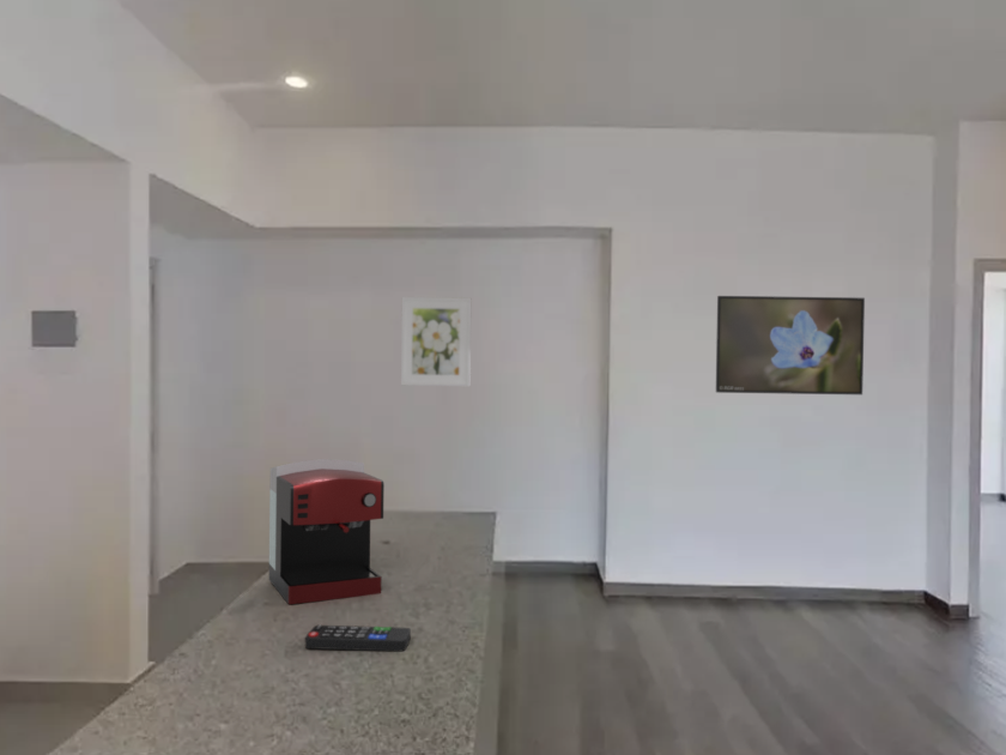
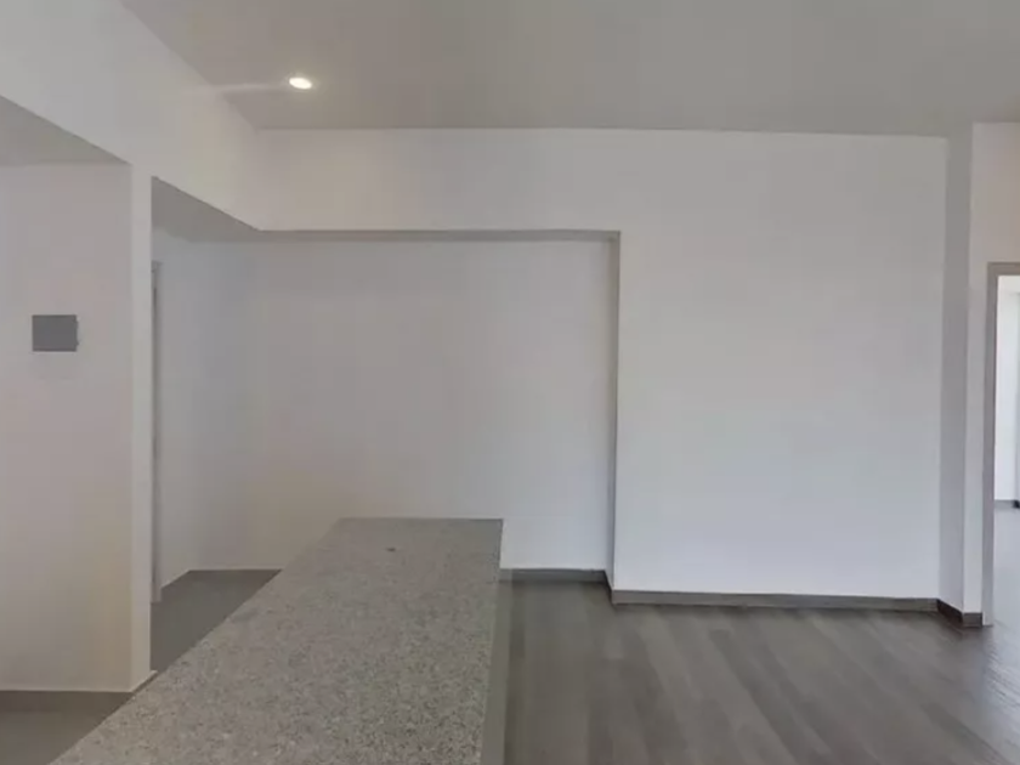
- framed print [400,296,472,387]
- coffee maker [268,458,386,605]
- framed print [715,295,866,395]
- remote control [304,624,412,652]
